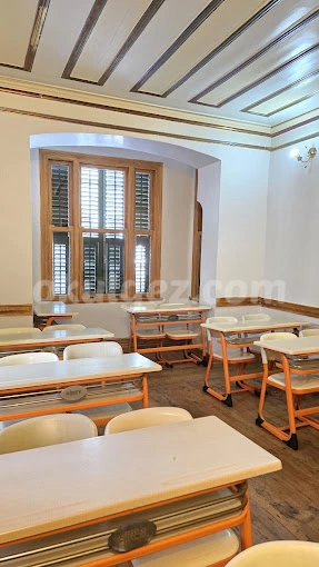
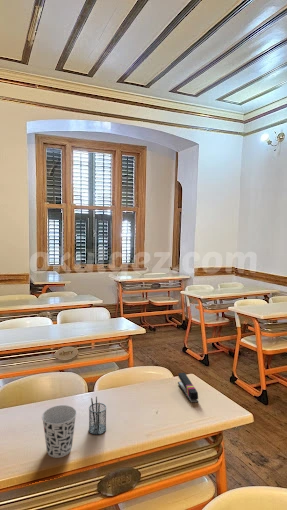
+ stapler [177,372,199,404]
+ cup [41,404,78,459]
+ pencil holder [88,395,107,436]
